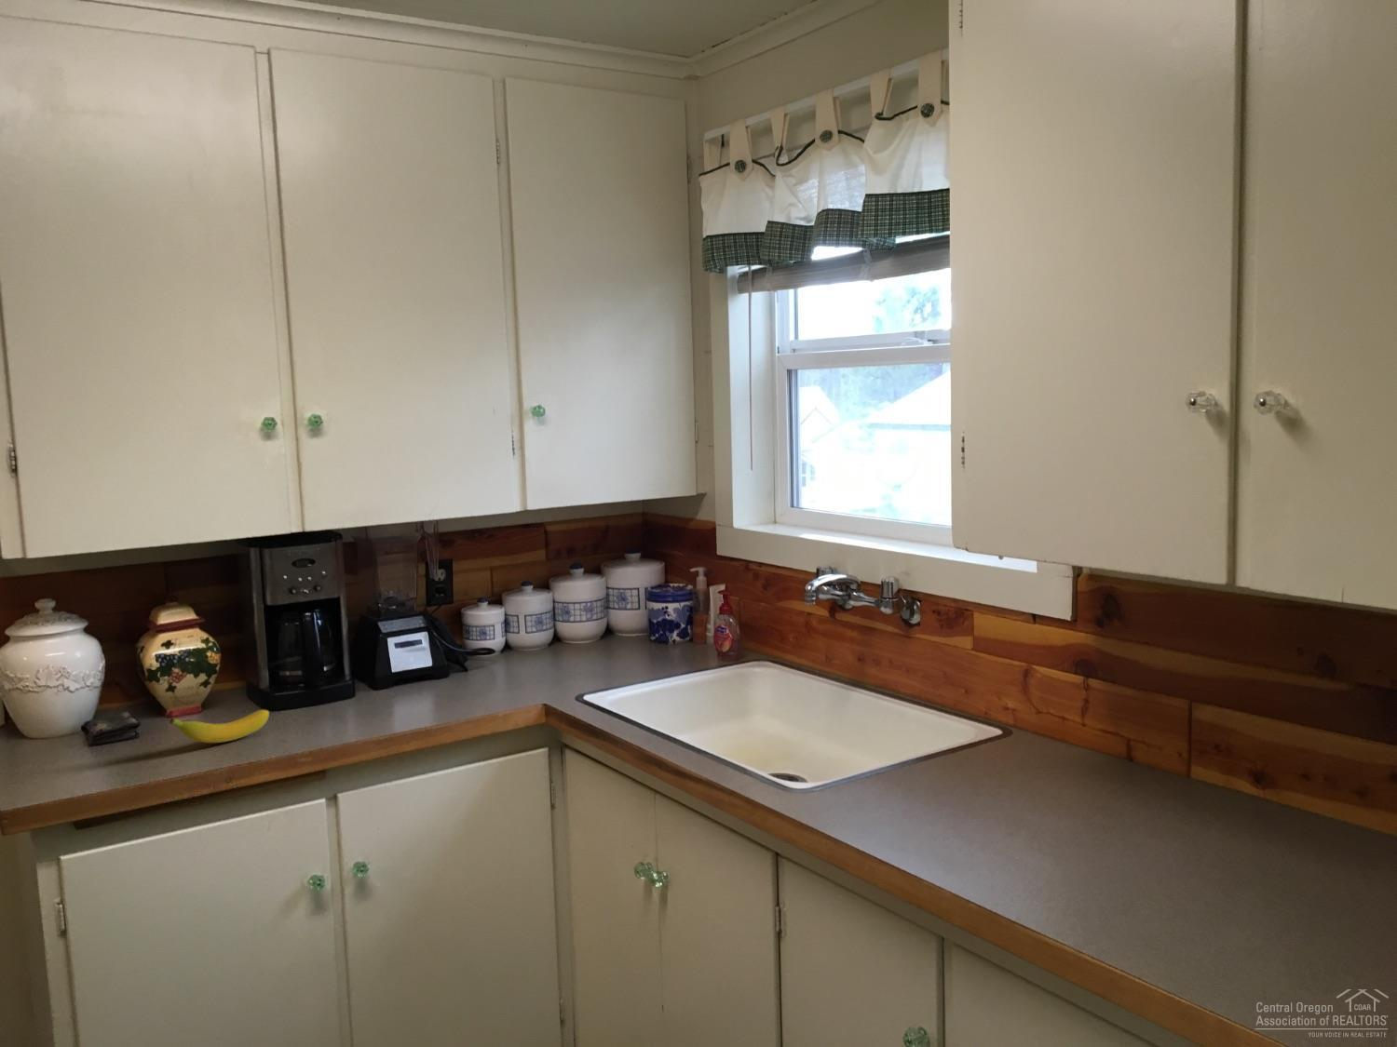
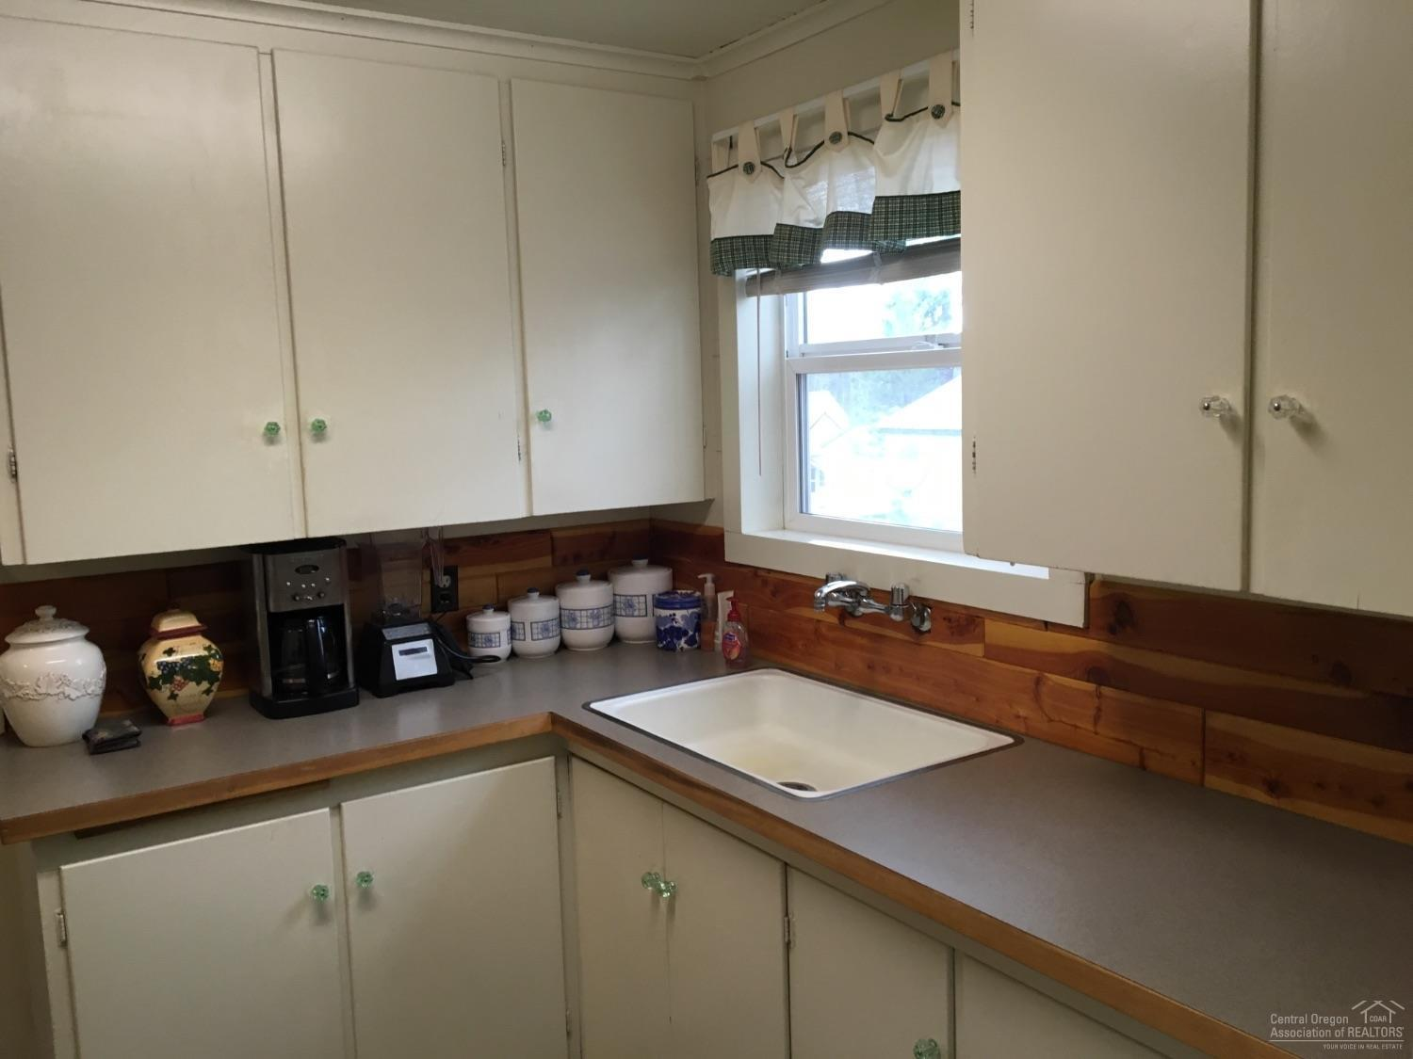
- banana [168,709,271,743]
